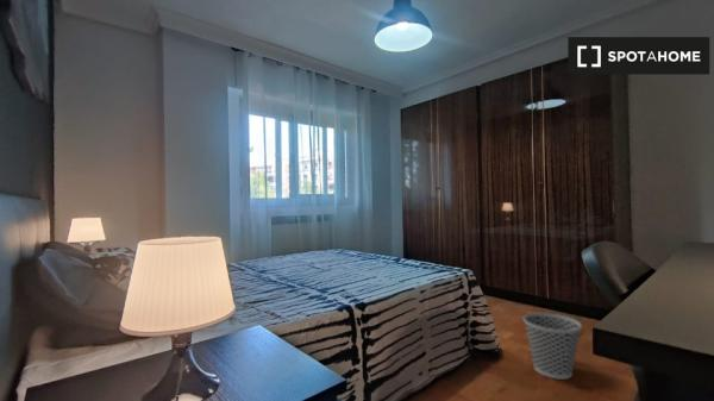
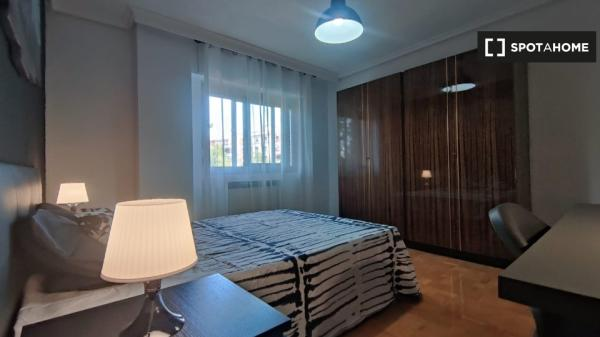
- wastebasket [522,312,583,381]
